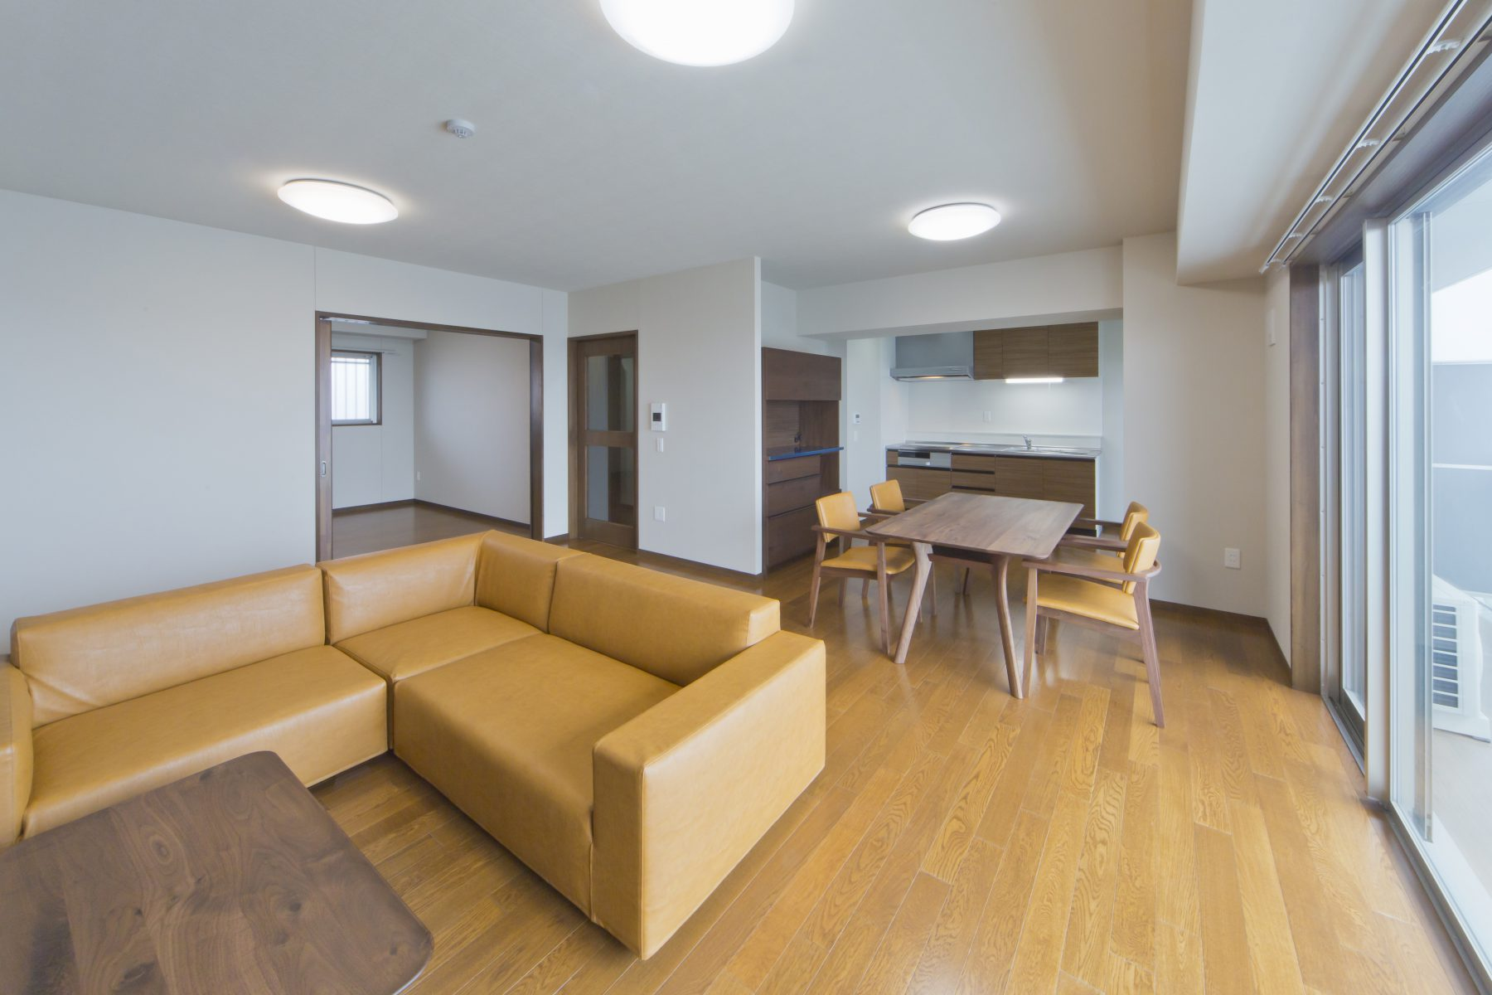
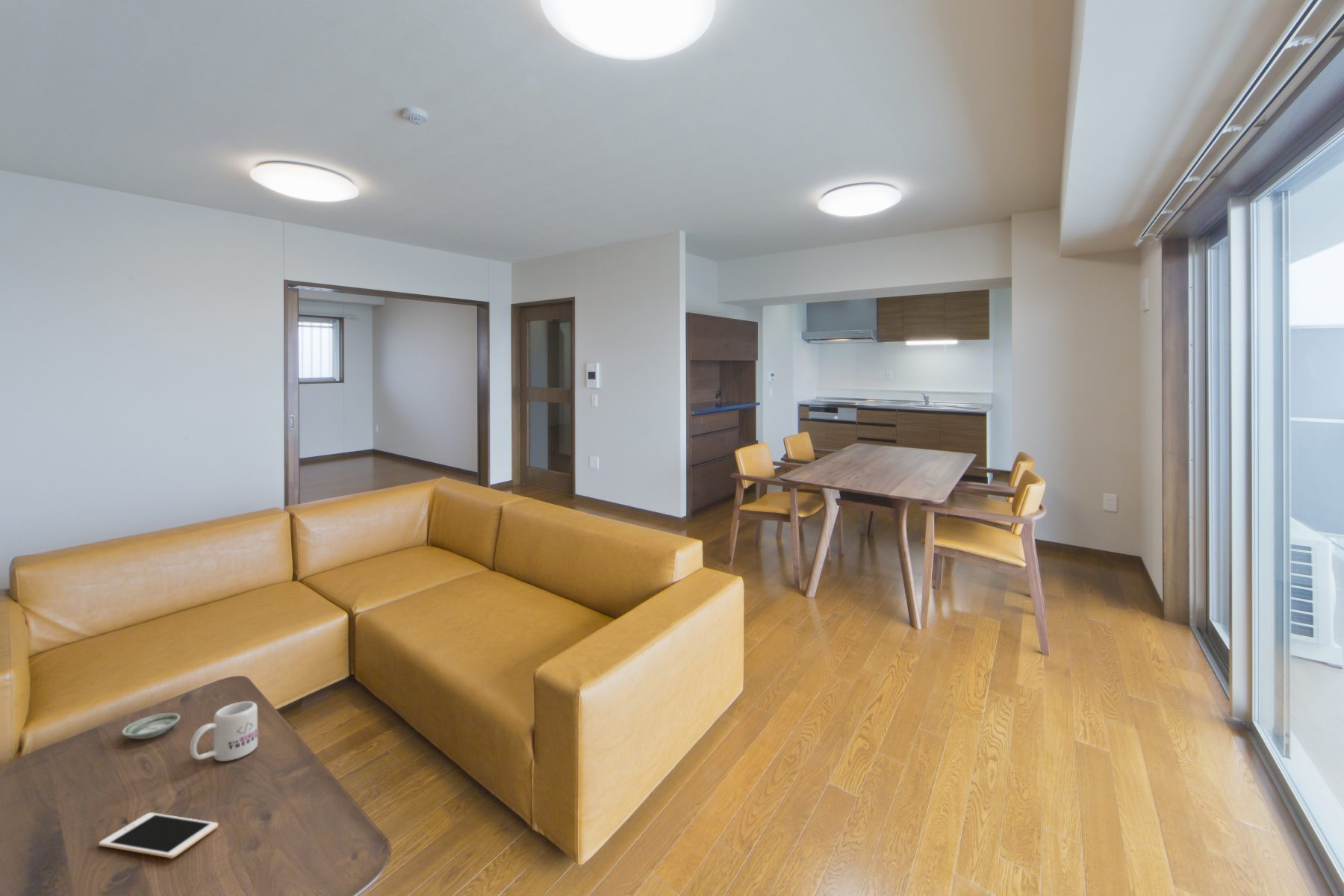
+ cell phone [99,812,219,859]
+ mug [189,700,258,762]
+ saucer [121,712,181,740]
